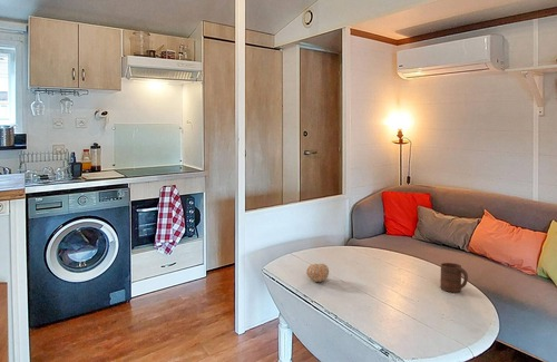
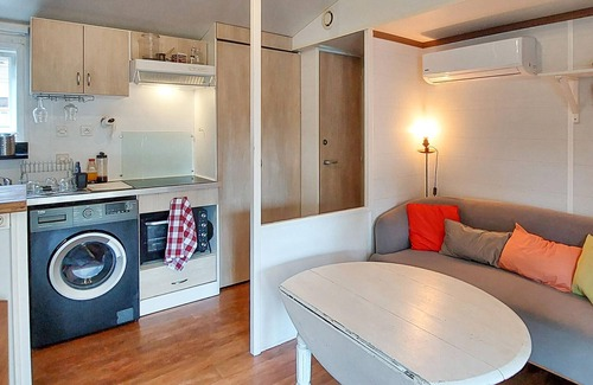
- cup [440,262,469,293]
- fruit [305,263,330,283]
